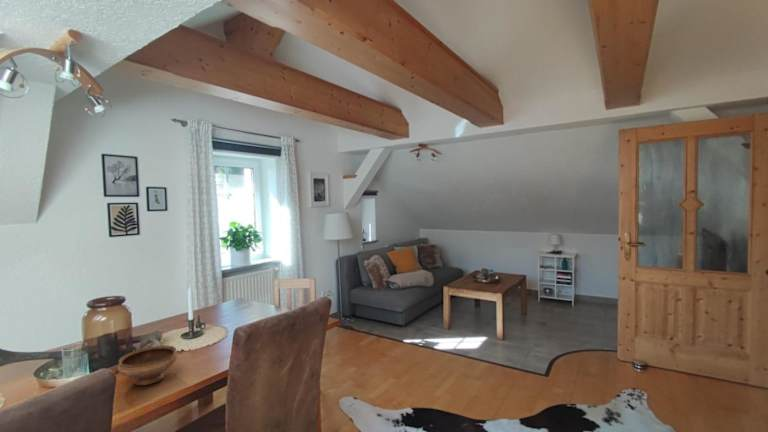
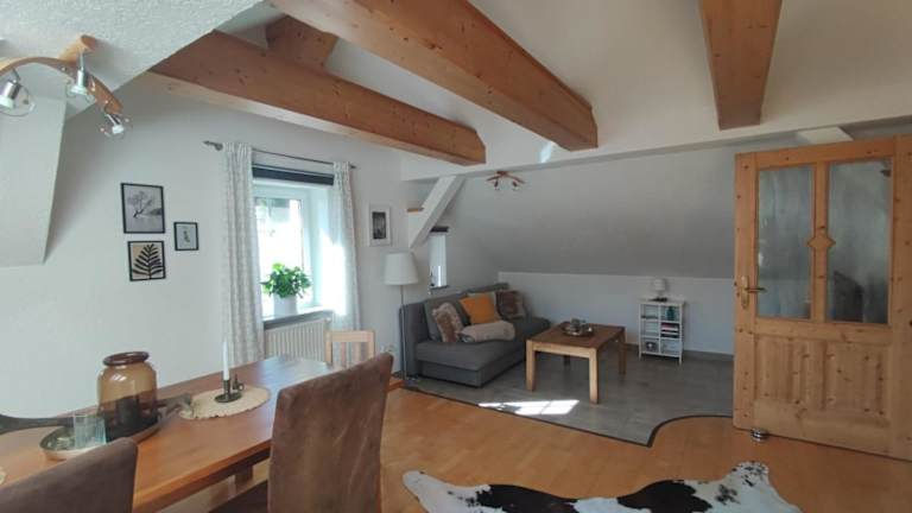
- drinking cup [116,344,179,386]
